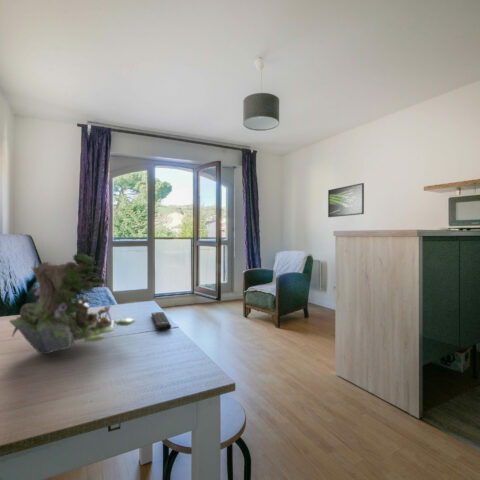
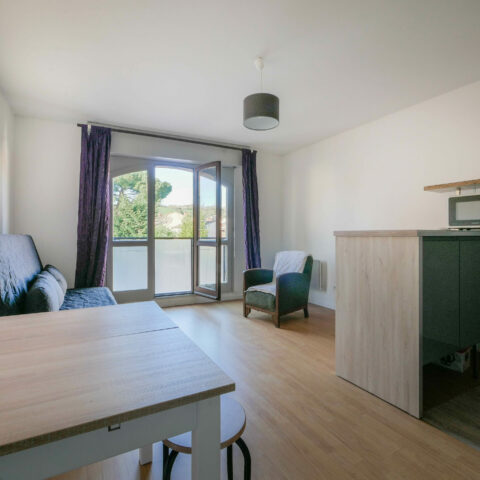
- plant [8,253,136,355]
- remote control [150,311,172,331]
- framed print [327,182,365,218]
